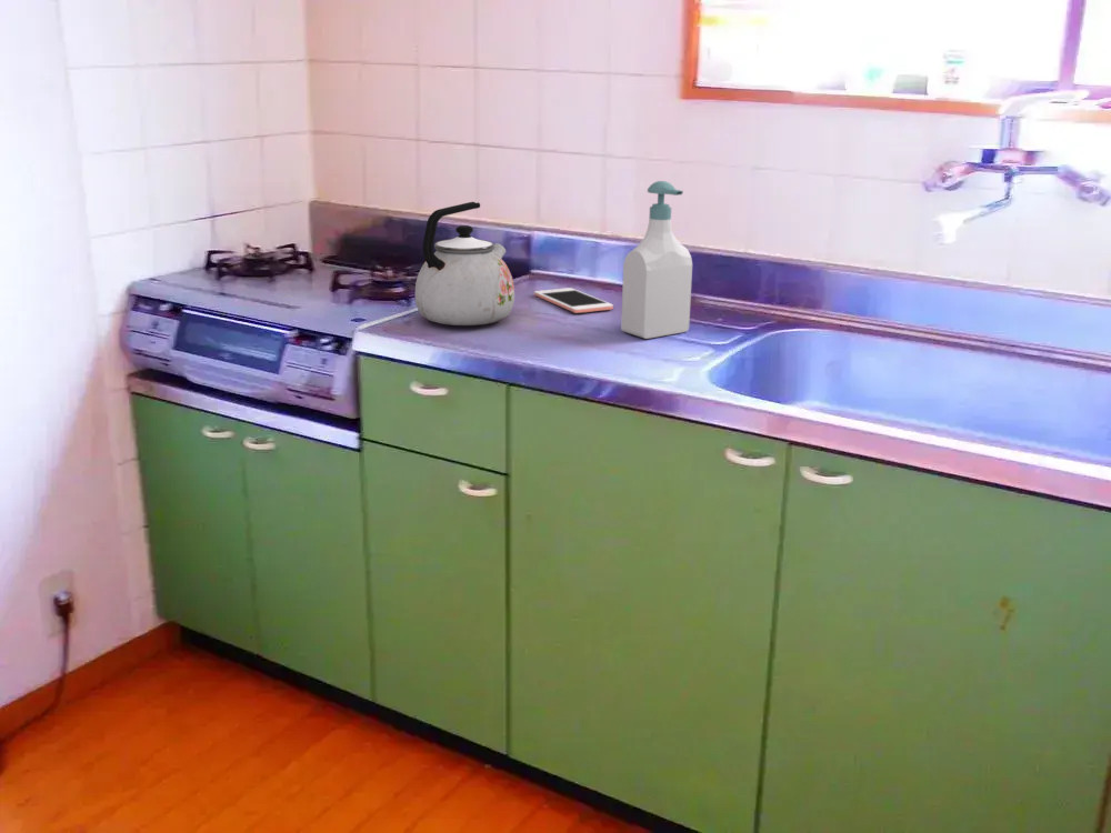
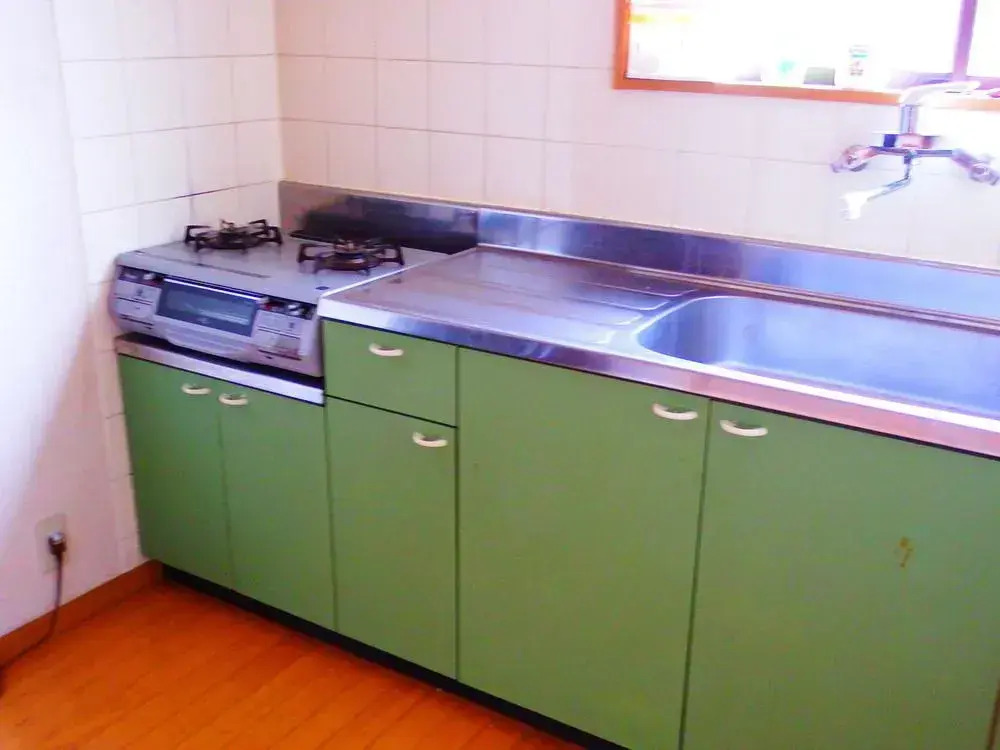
- kettle [414,201,516,327]
- soap bottle [620,180,693,340]
- cell phone [533,287,614,314]
